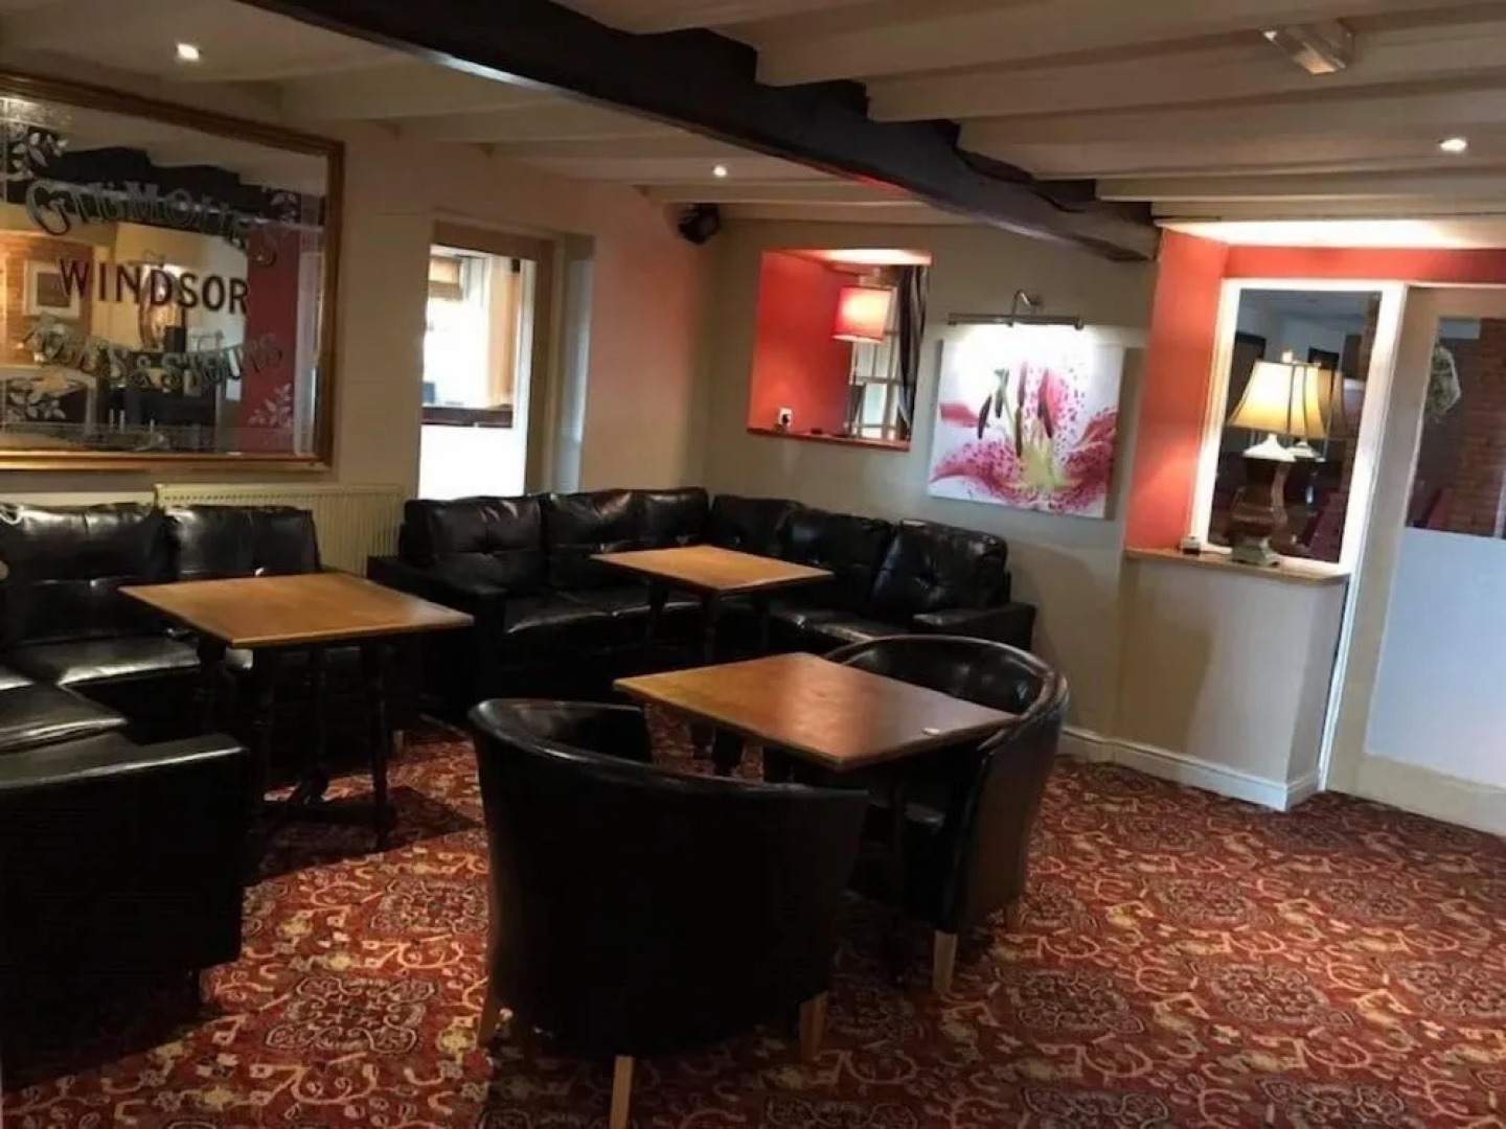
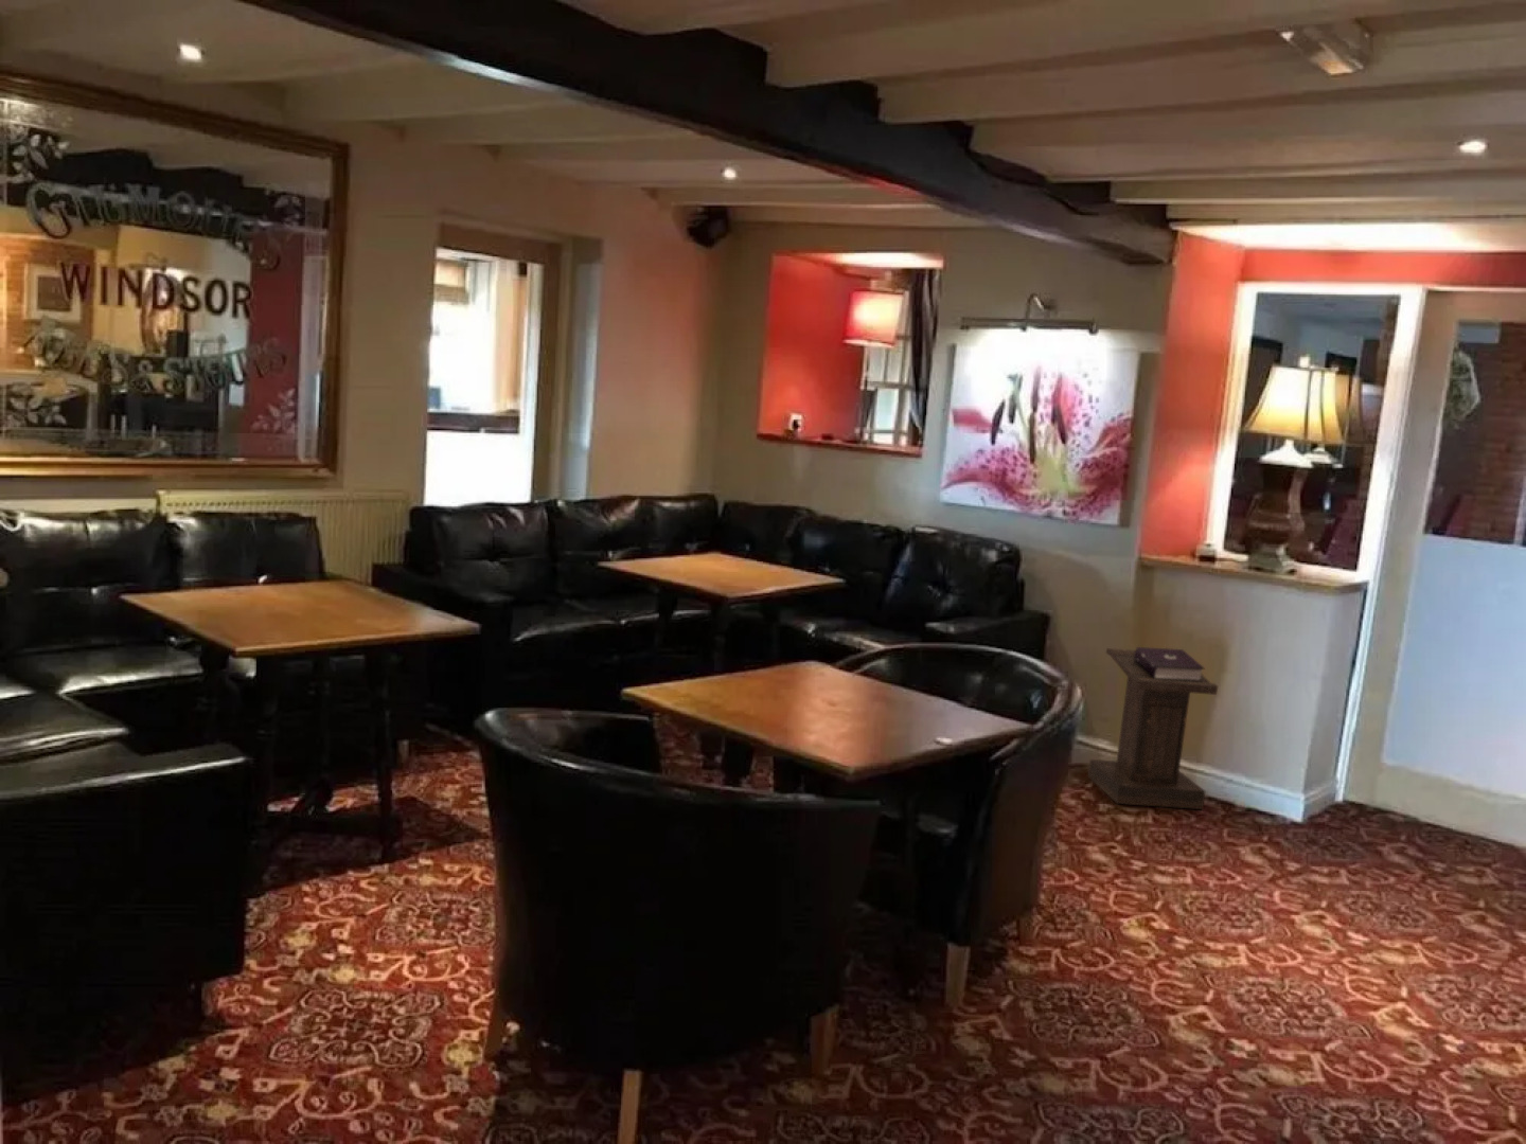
+ lectern [1087,647,1218,810]
